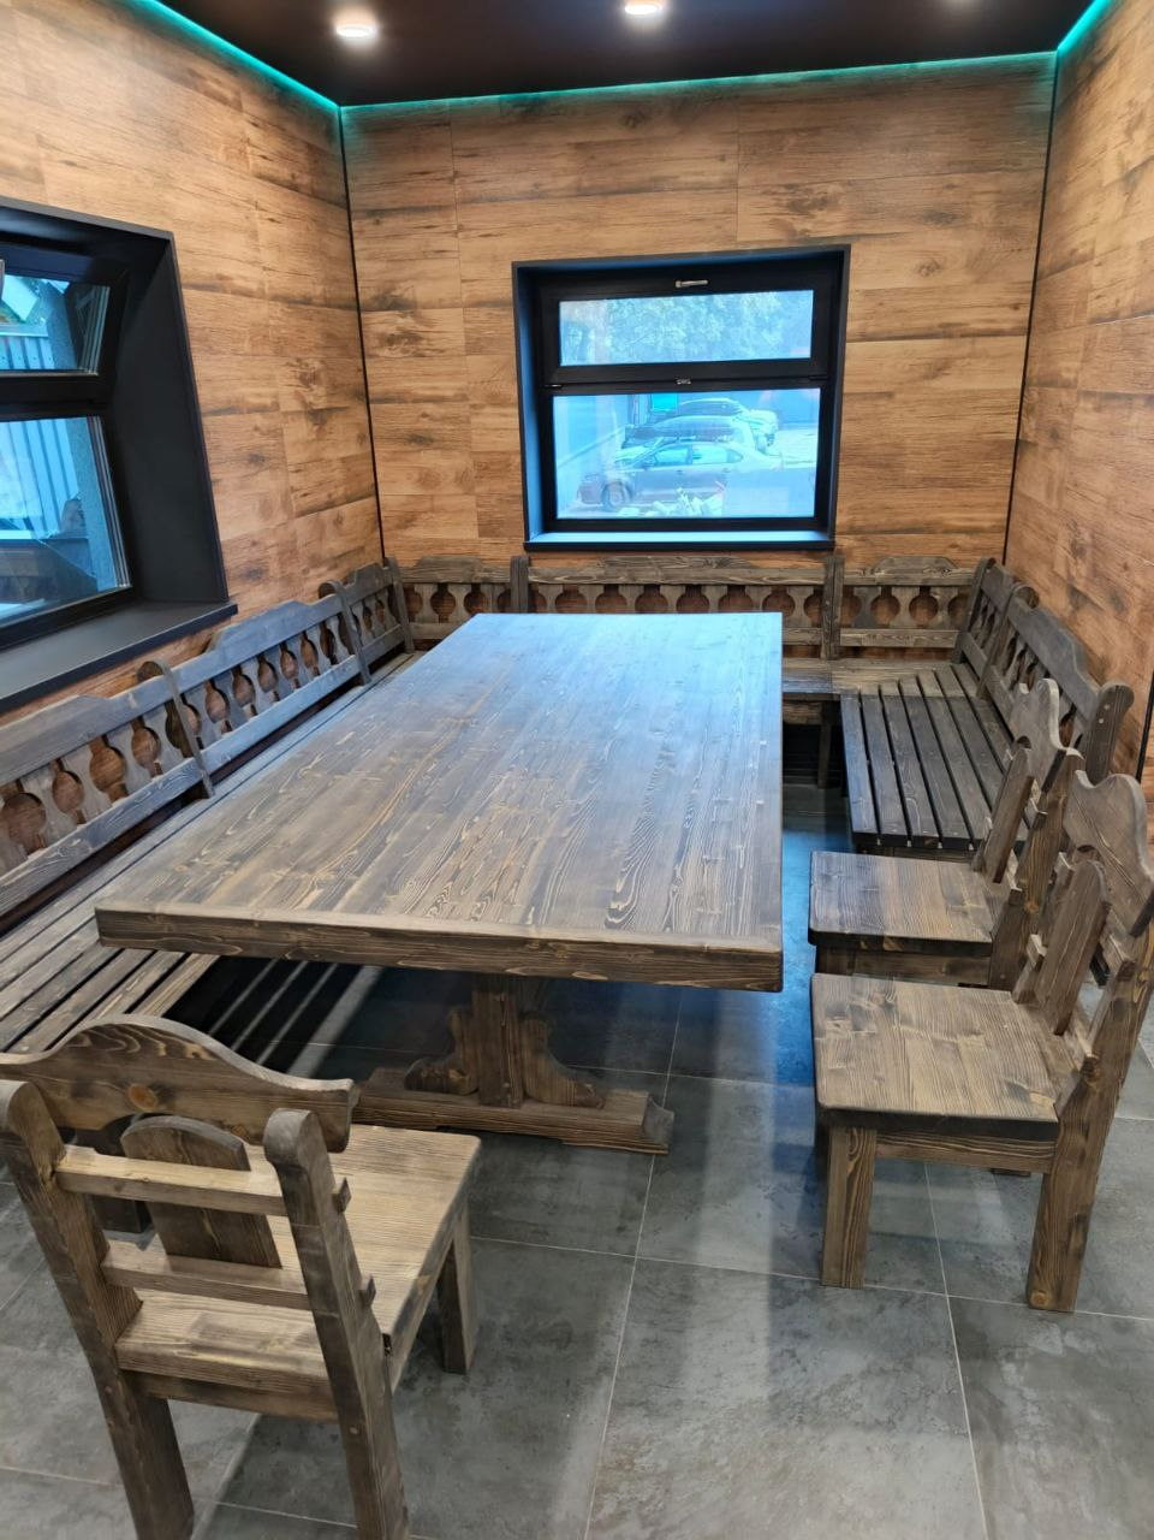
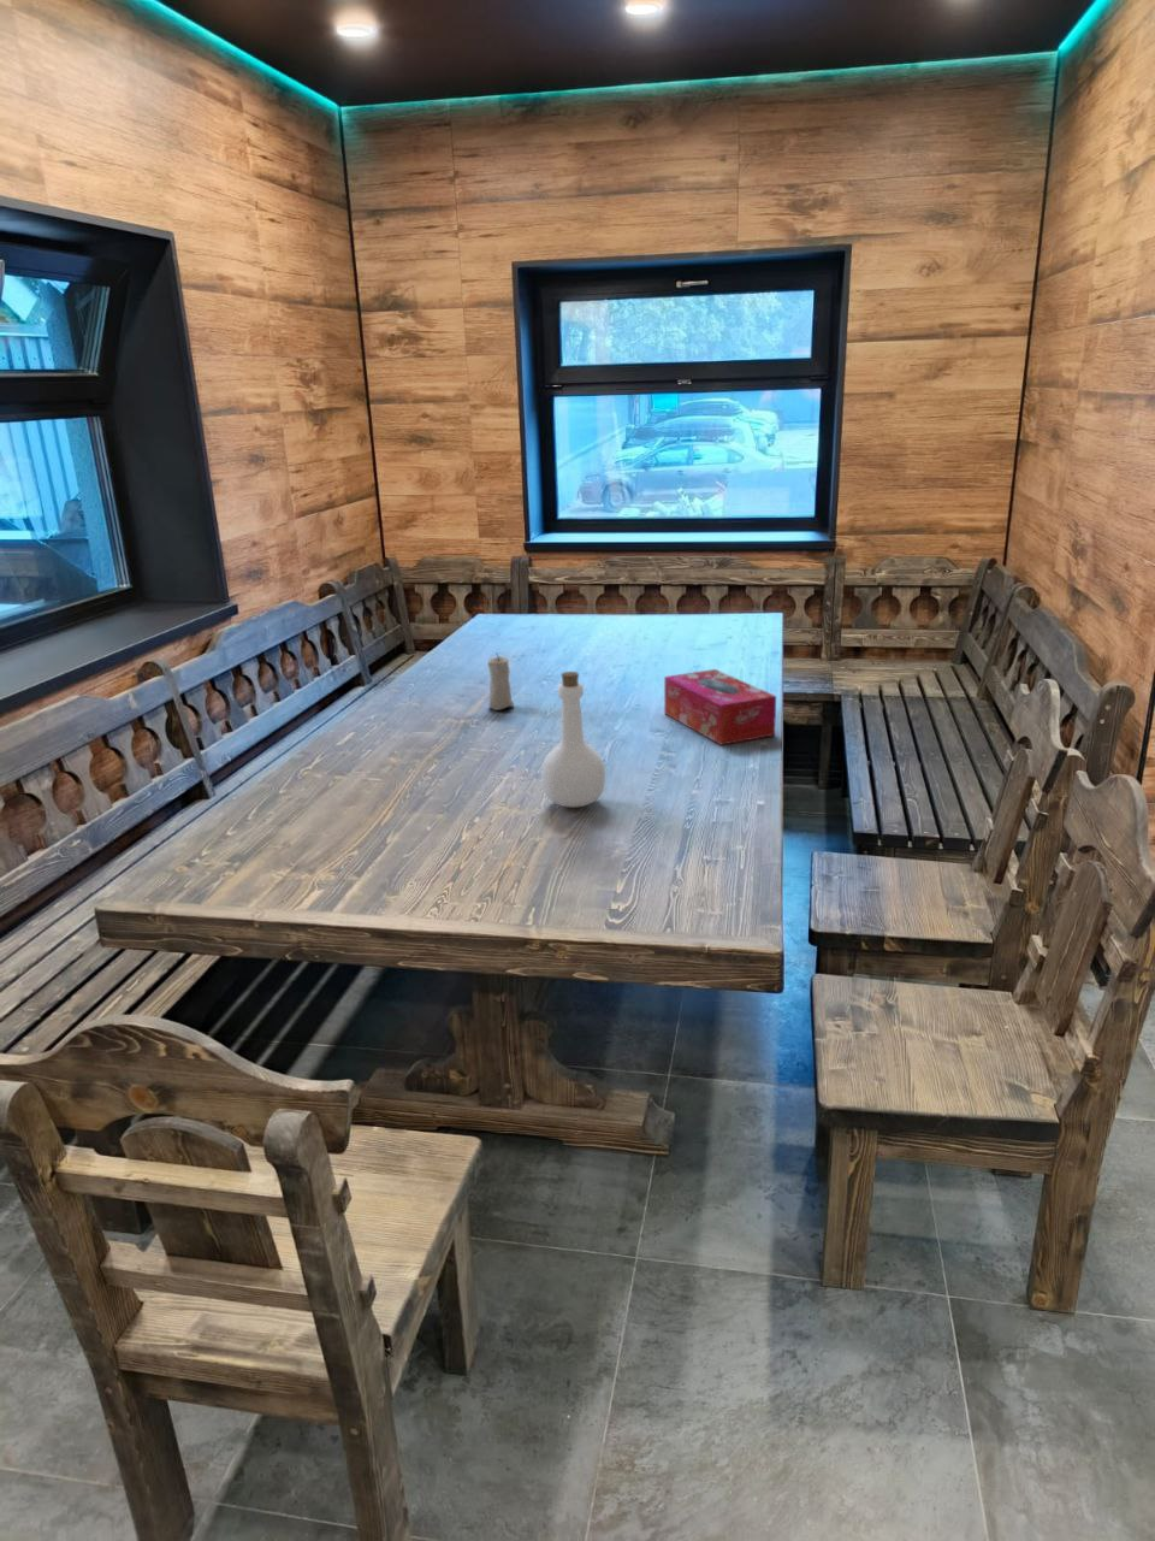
+ tissue box [662,669,778,746]
+ bottle [540,671,607,808]
+ candle [487,652,514,711]
